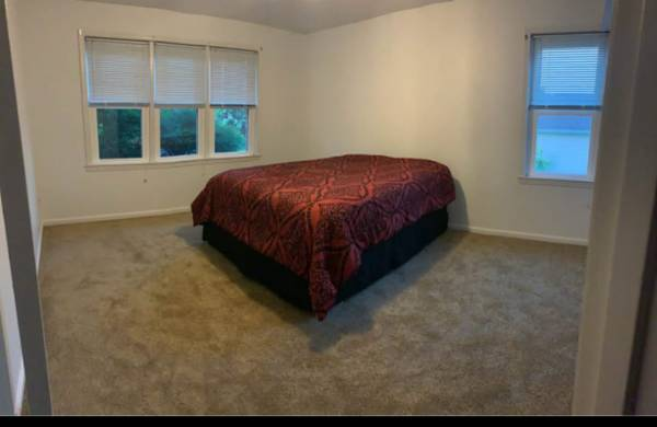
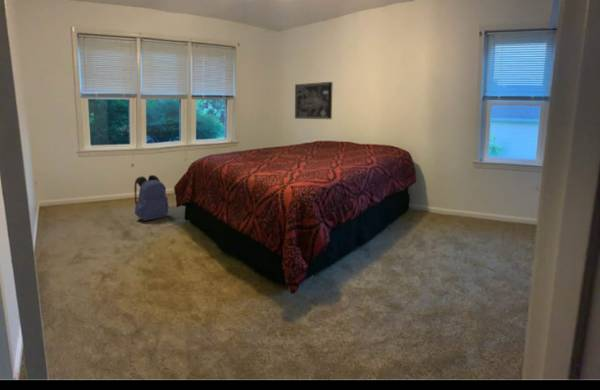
+ backpack [133,174,170,222]
+ wall art [294,81,334,120]
